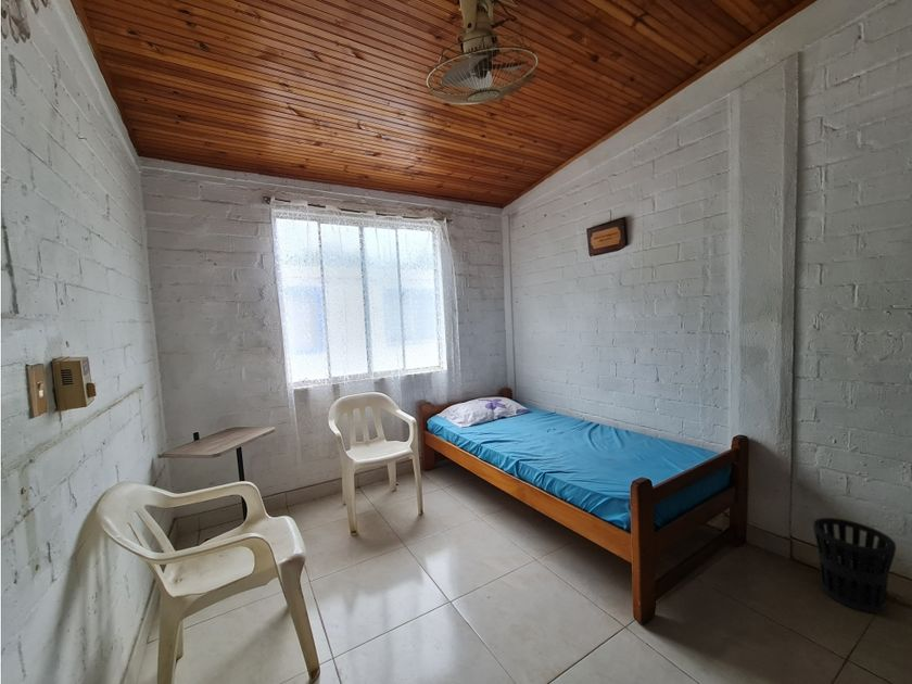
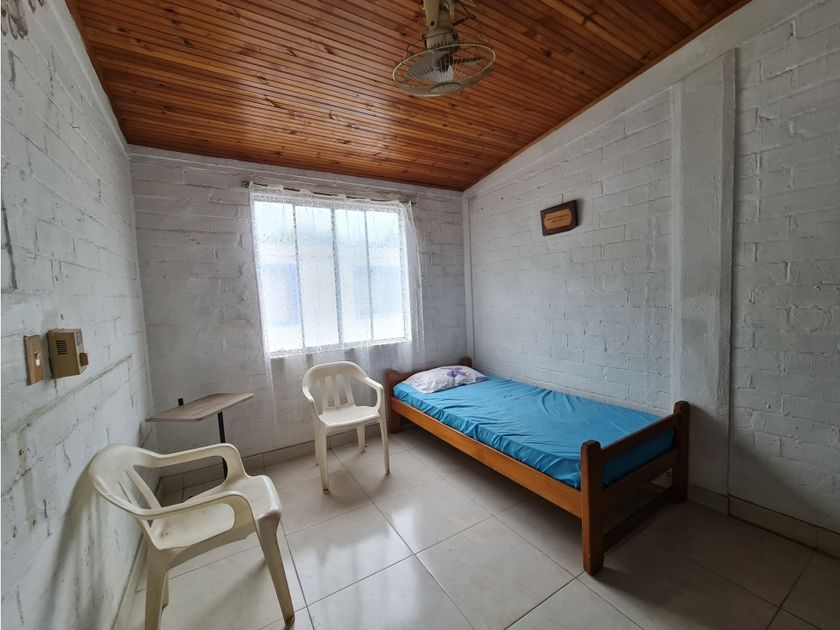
- wastebasket [812,517,897,615]
